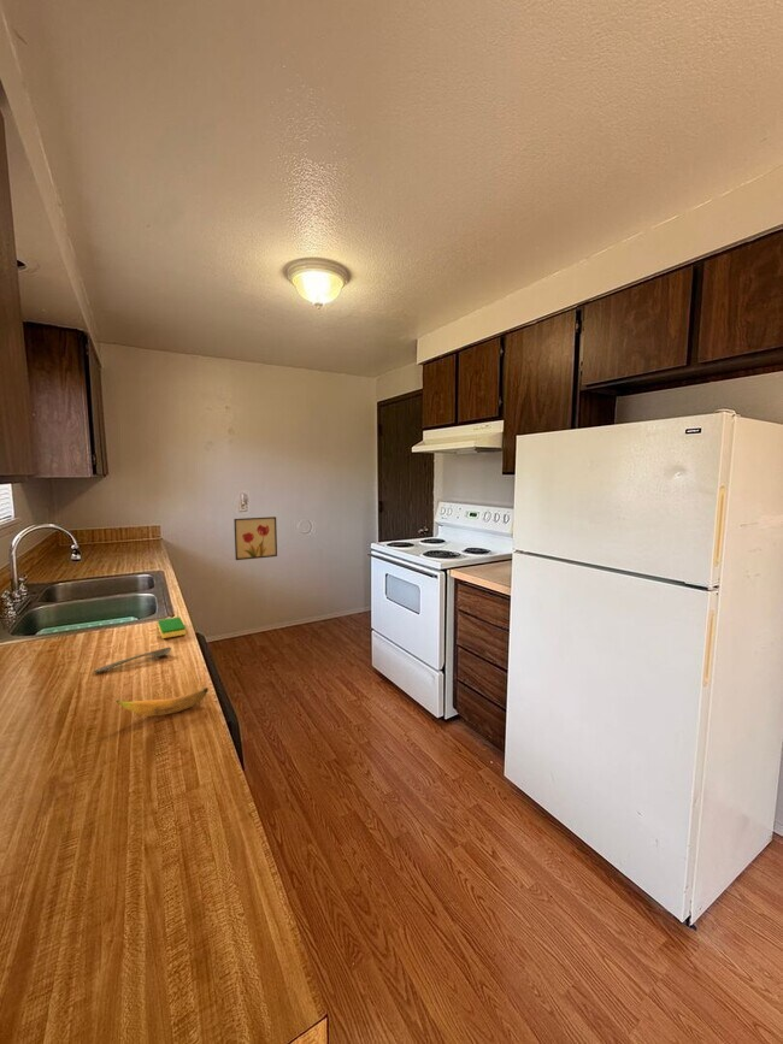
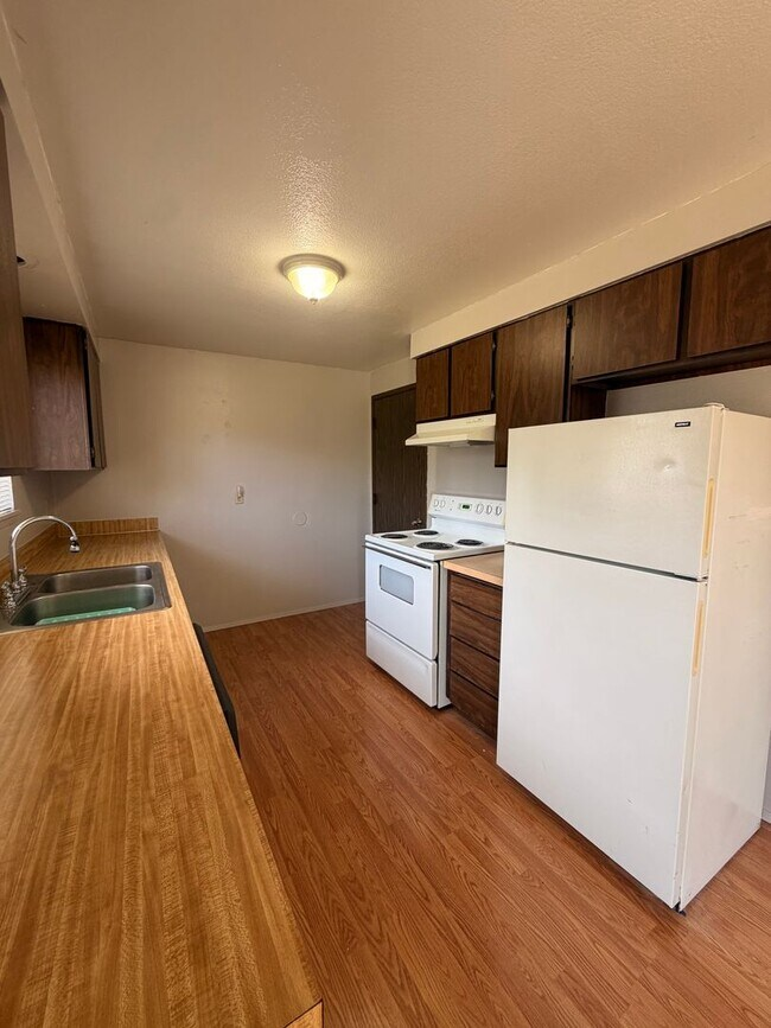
- spoon [93,647,172,673]
- banana [114,686,210,716]
- wall art [232,515,278,561]
- dish sponge [157,617,187,639]
